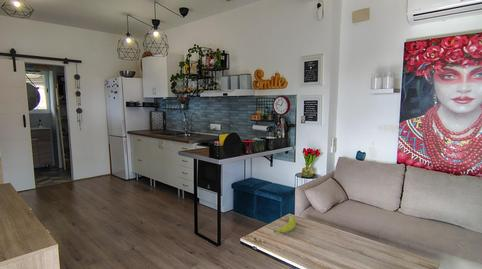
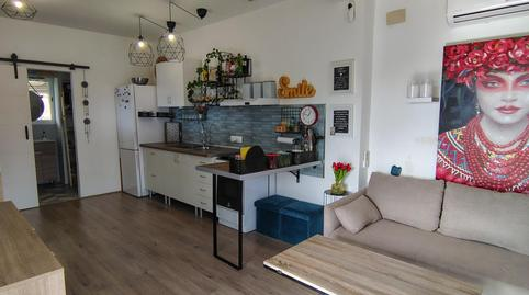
- fruit [273,215,297,233]
